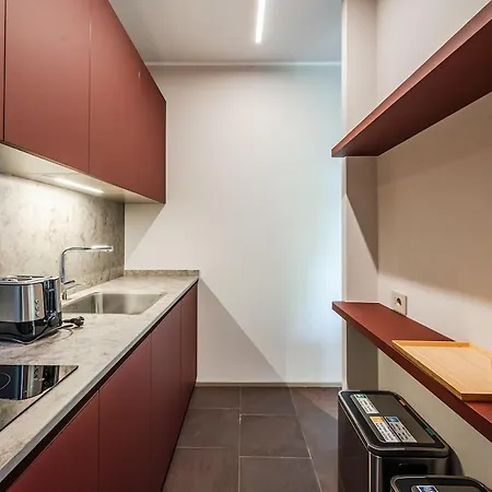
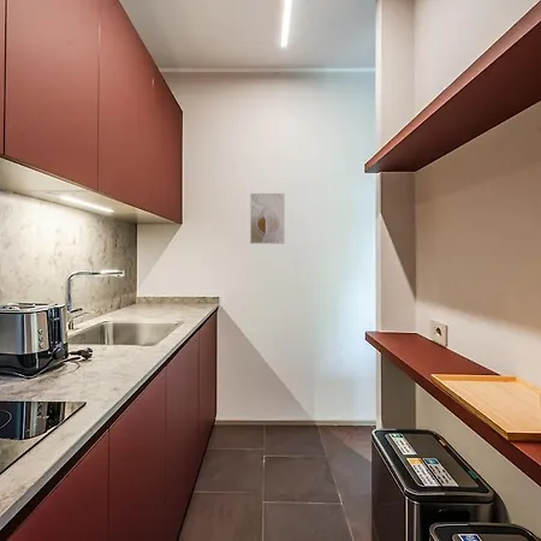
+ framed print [249,192,286,245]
